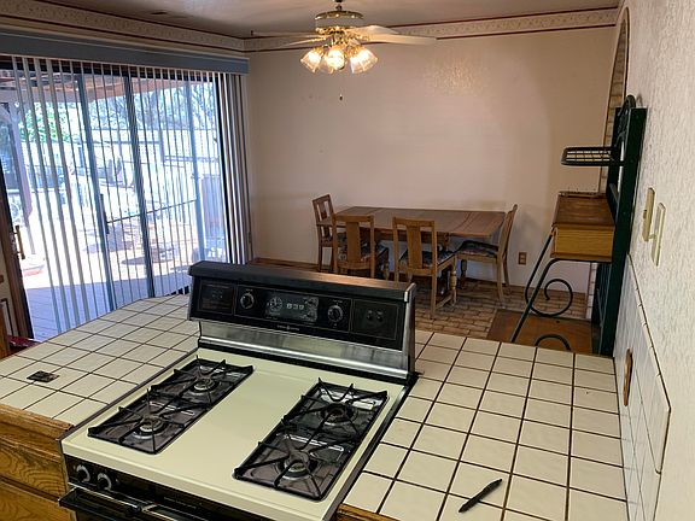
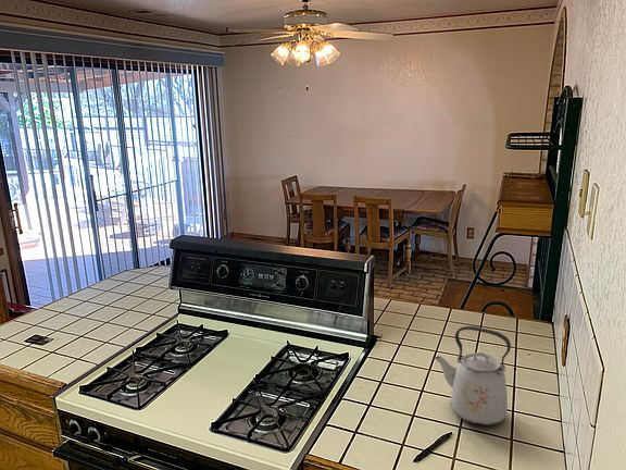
+ kettle [434,325,512,426]
